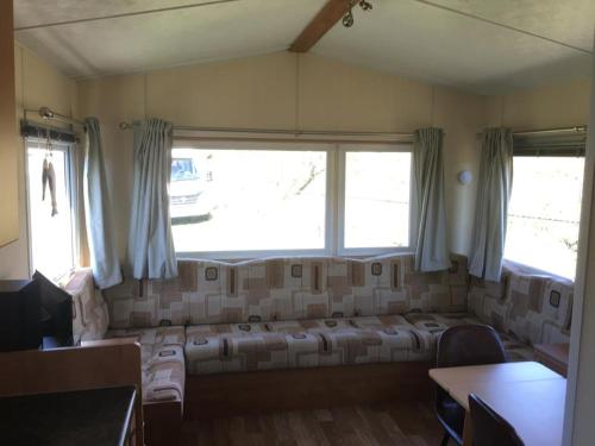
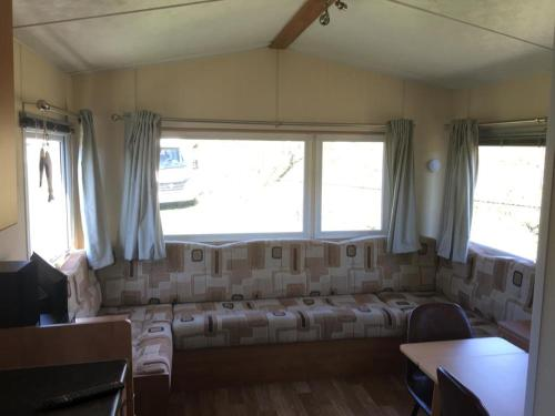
+ remote control [41,379,125,410]
